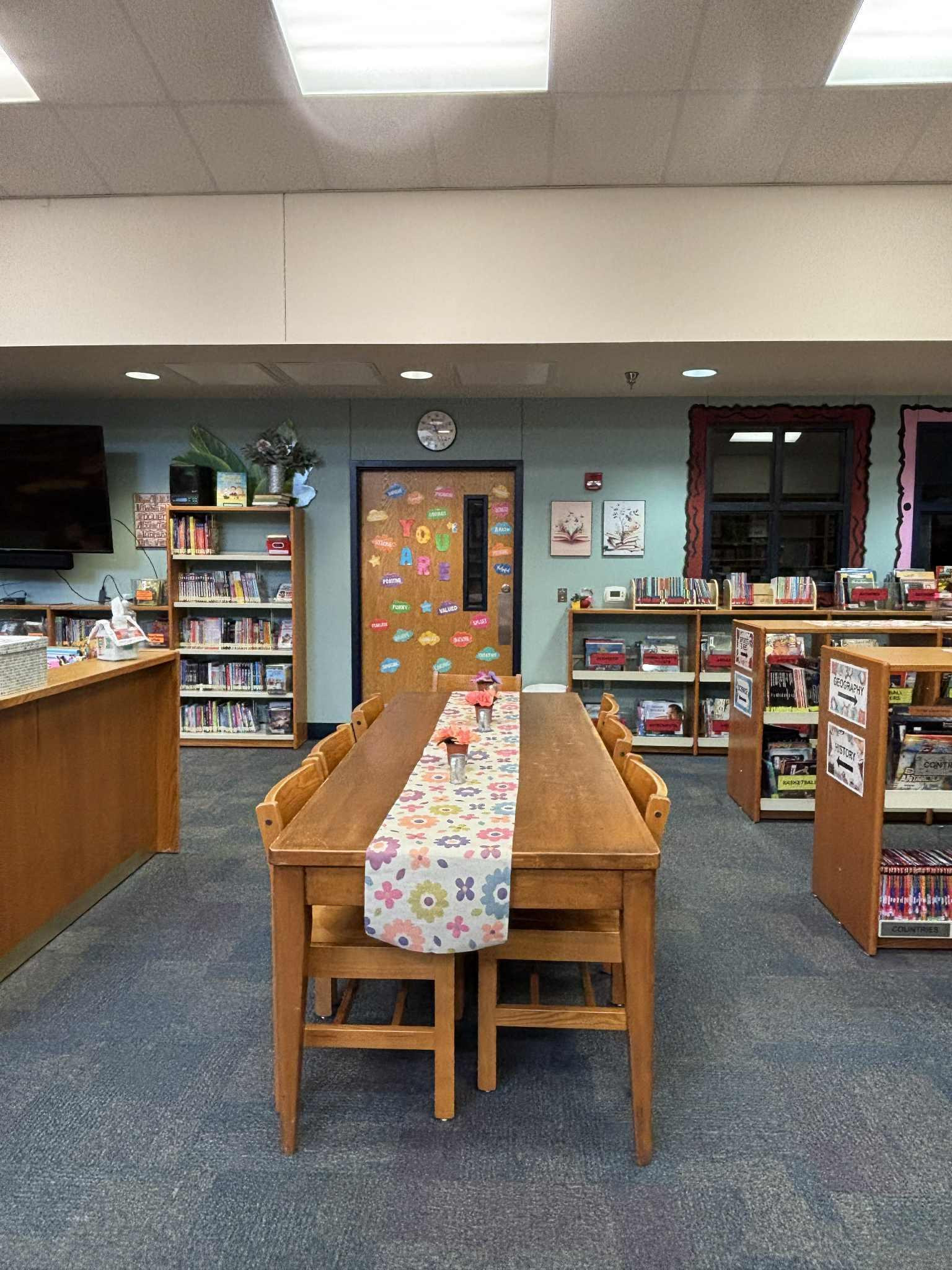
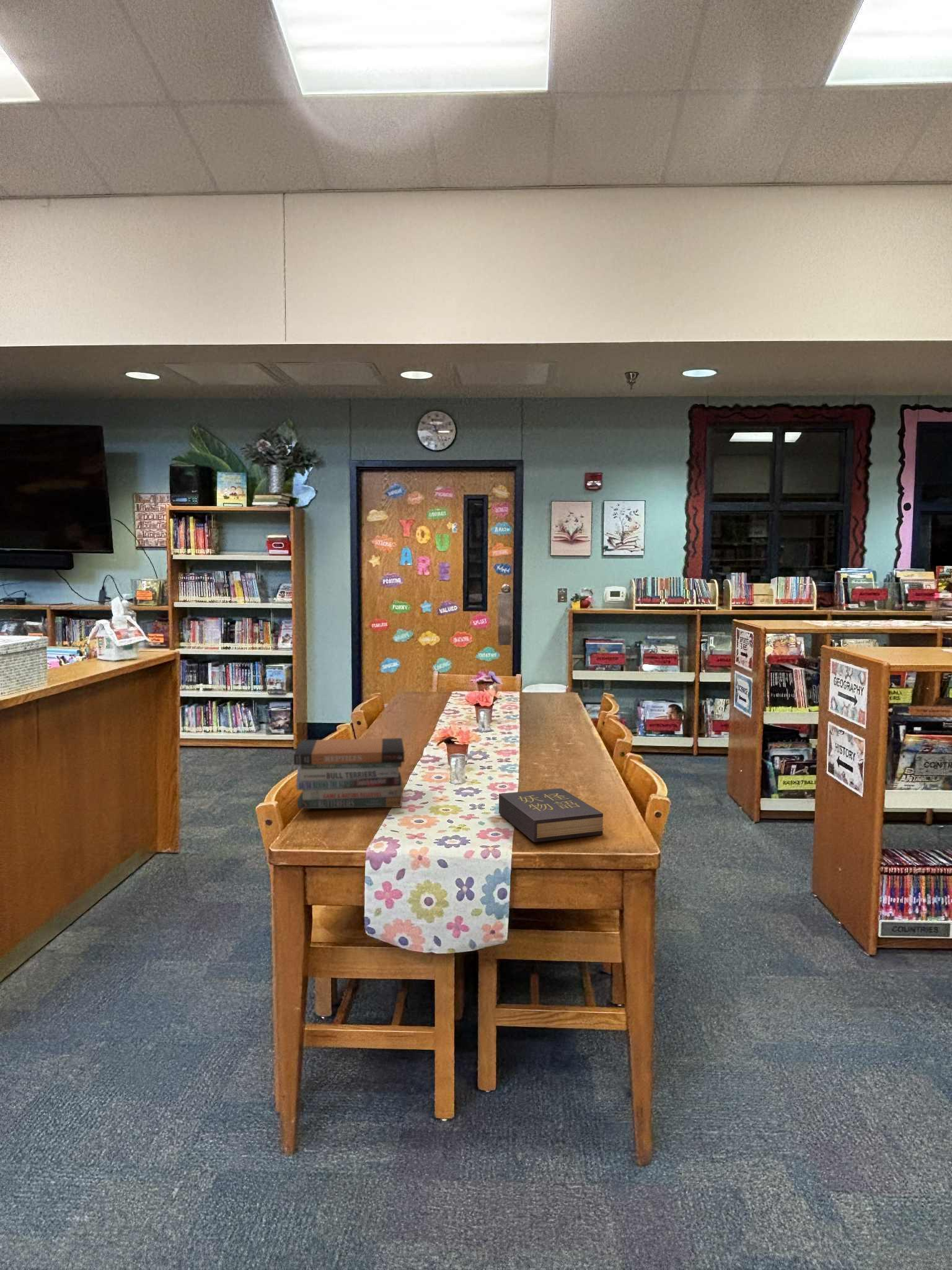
+ hardback book [498,788,604,843]
+ book stack [293,737,405,809]
